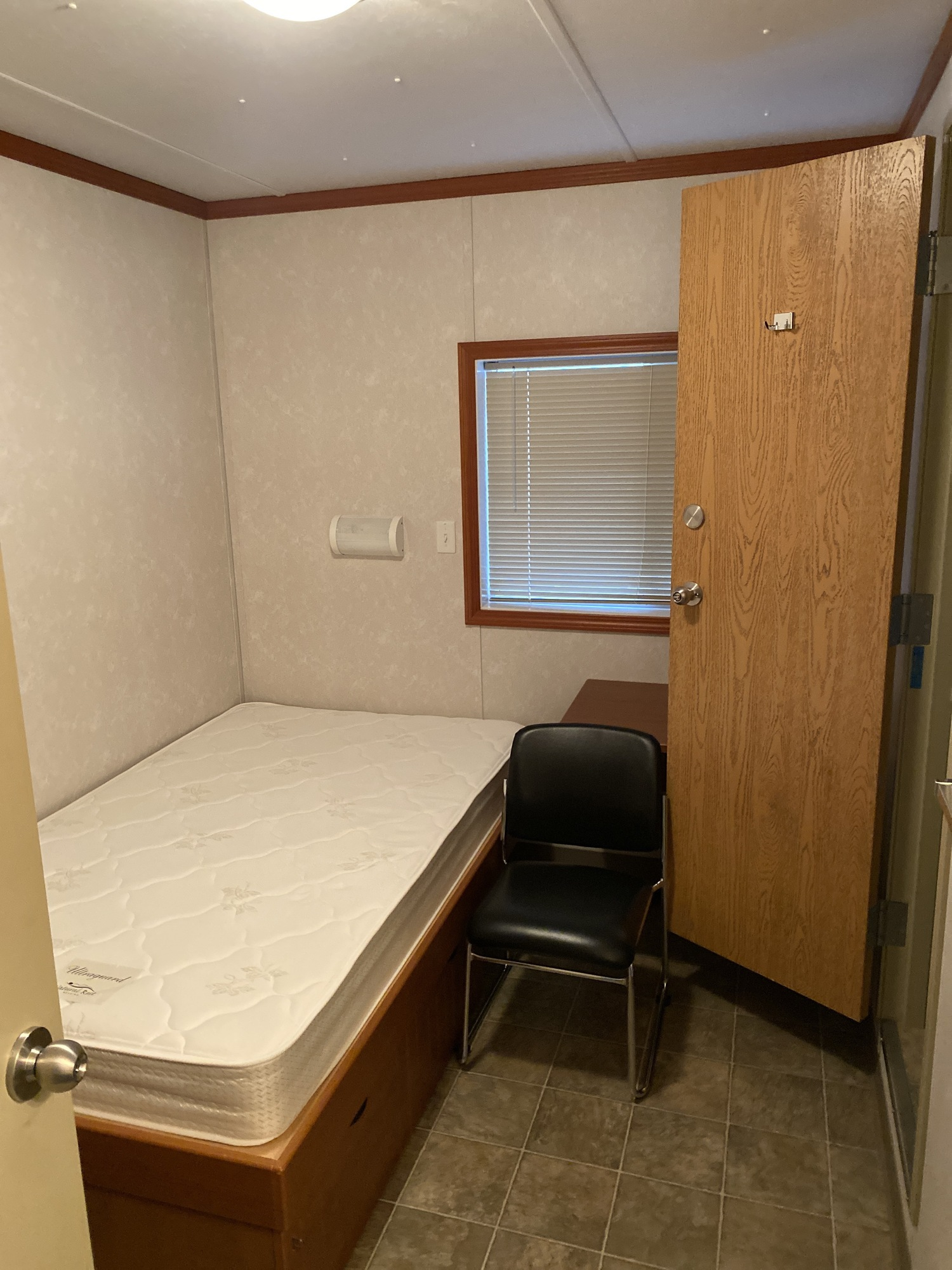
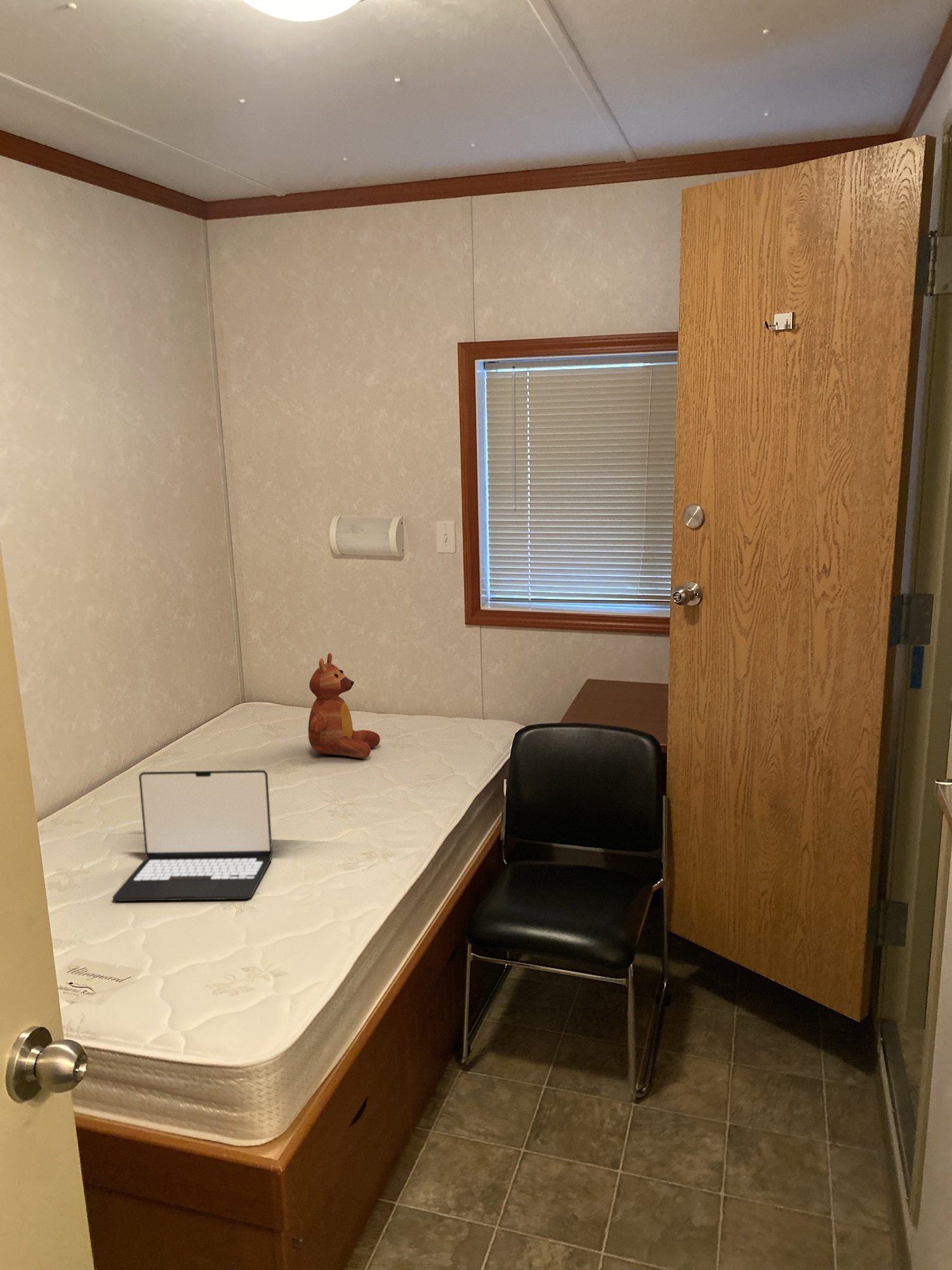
+ teddy bear [308,653,381,759]
+ laptop [112,770,273,902]
